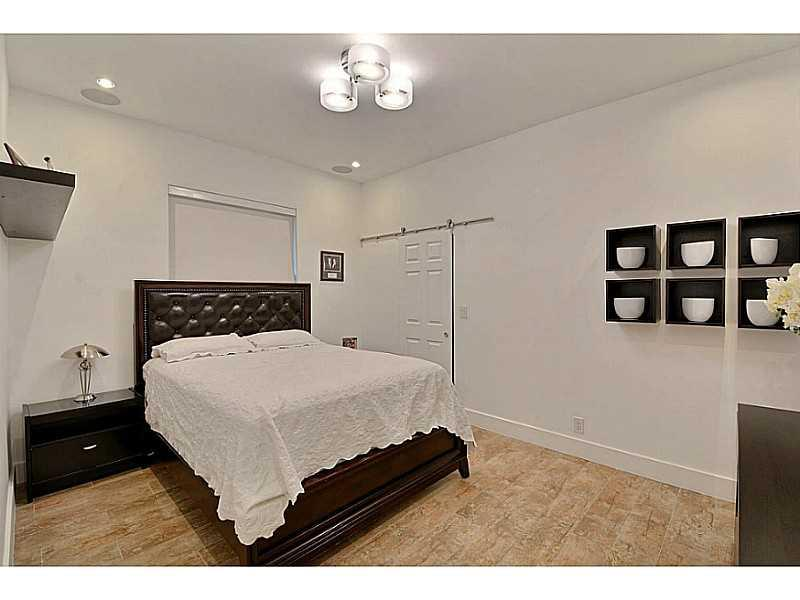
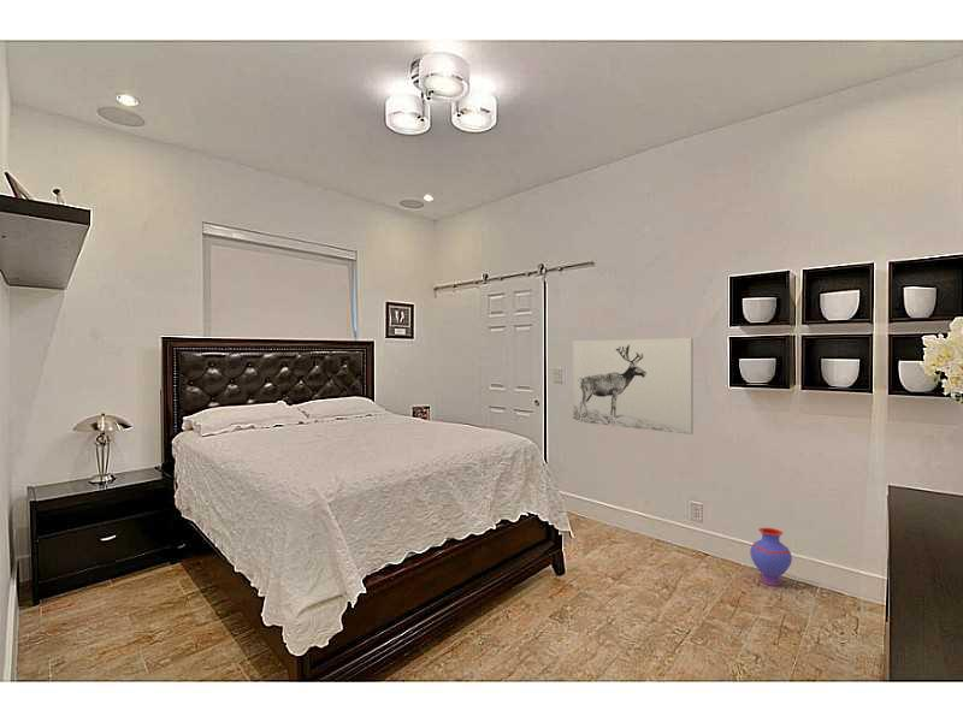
+ wall art [572,337,695,436]
+ vase [749,527,793,587]
